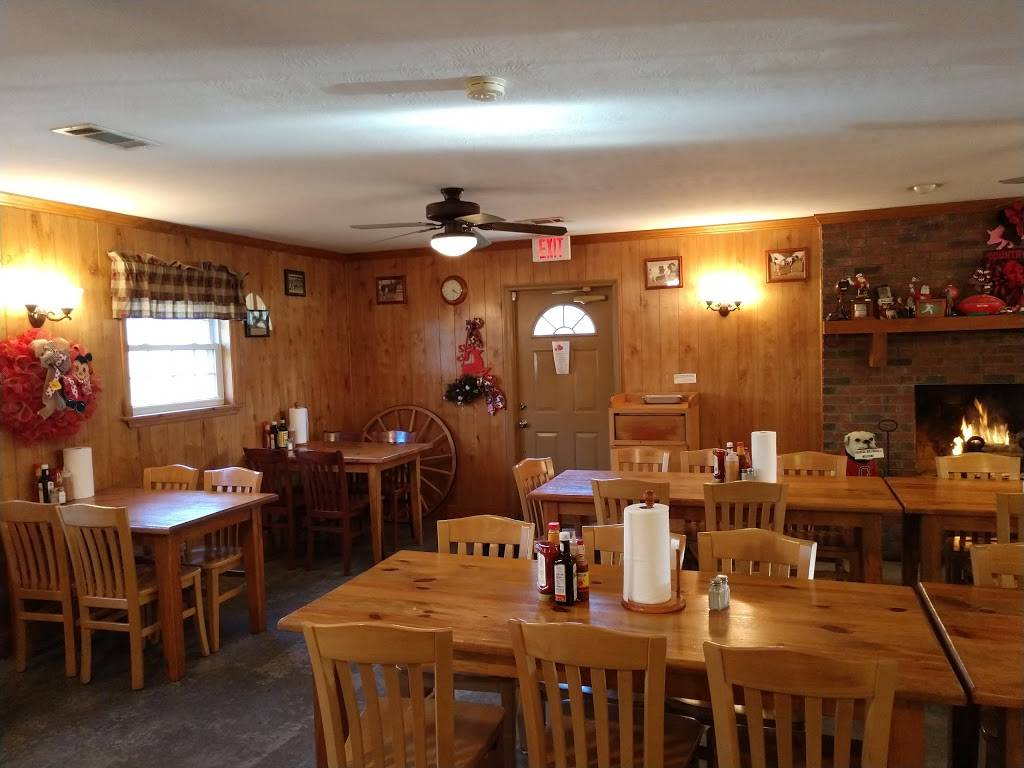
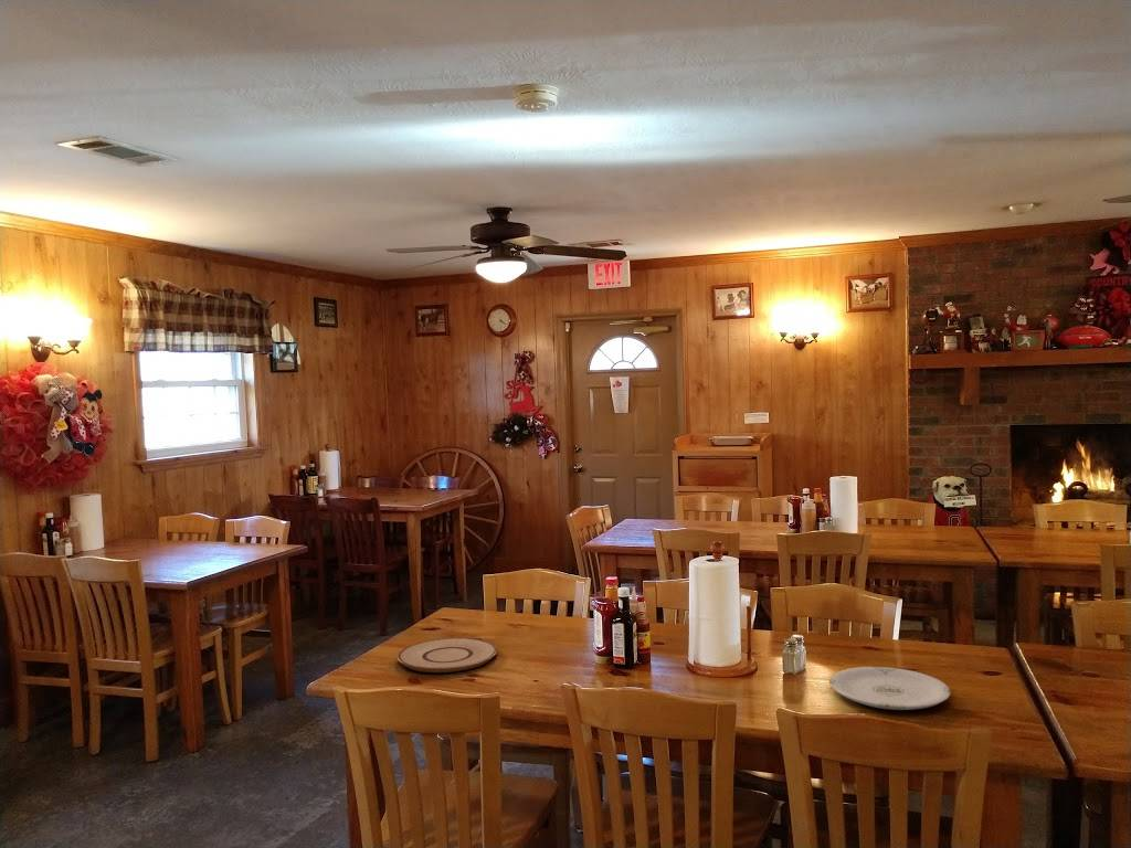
+ plate [828,666,951,711]
+ plate [397,637,498,674]
